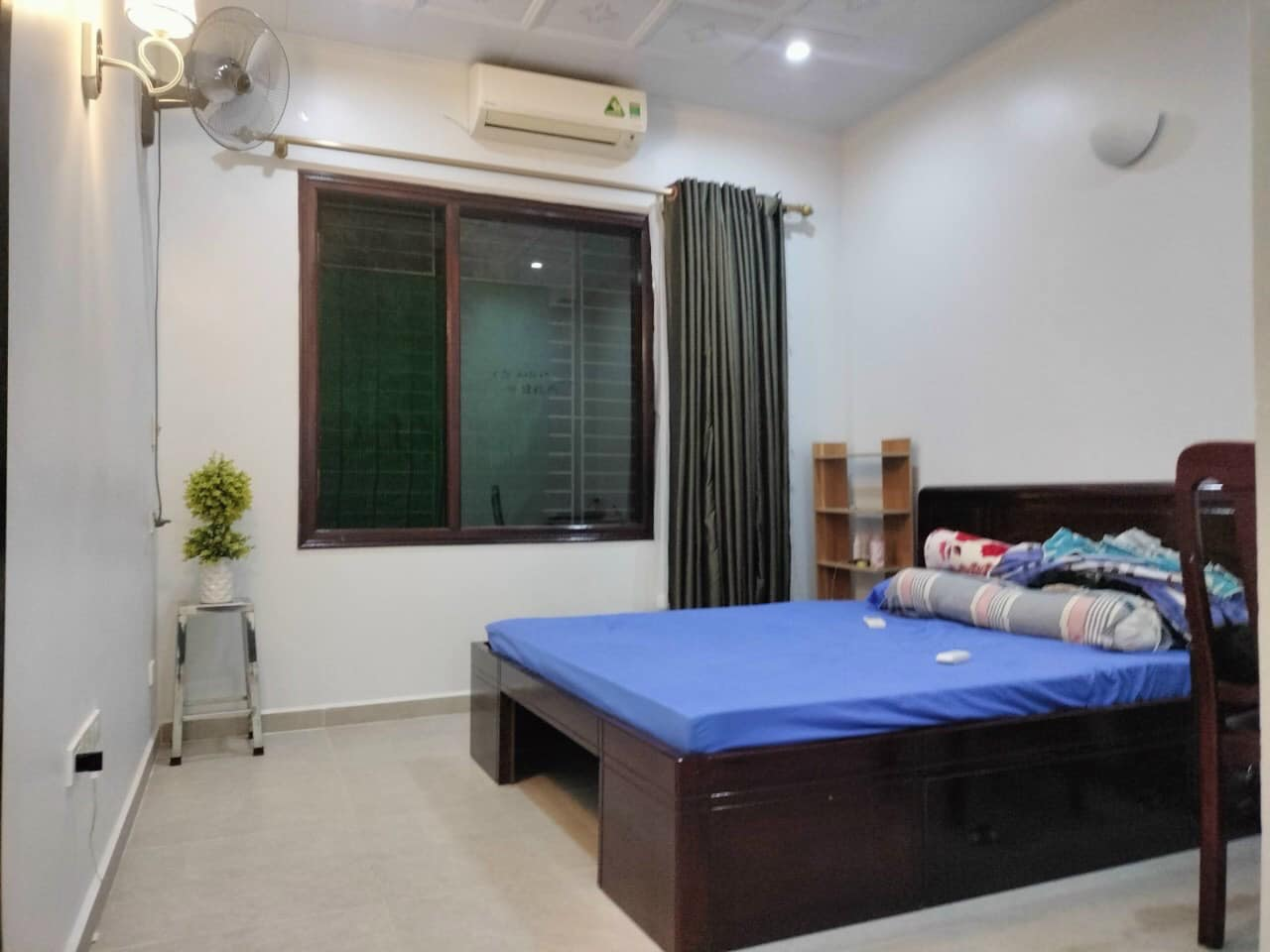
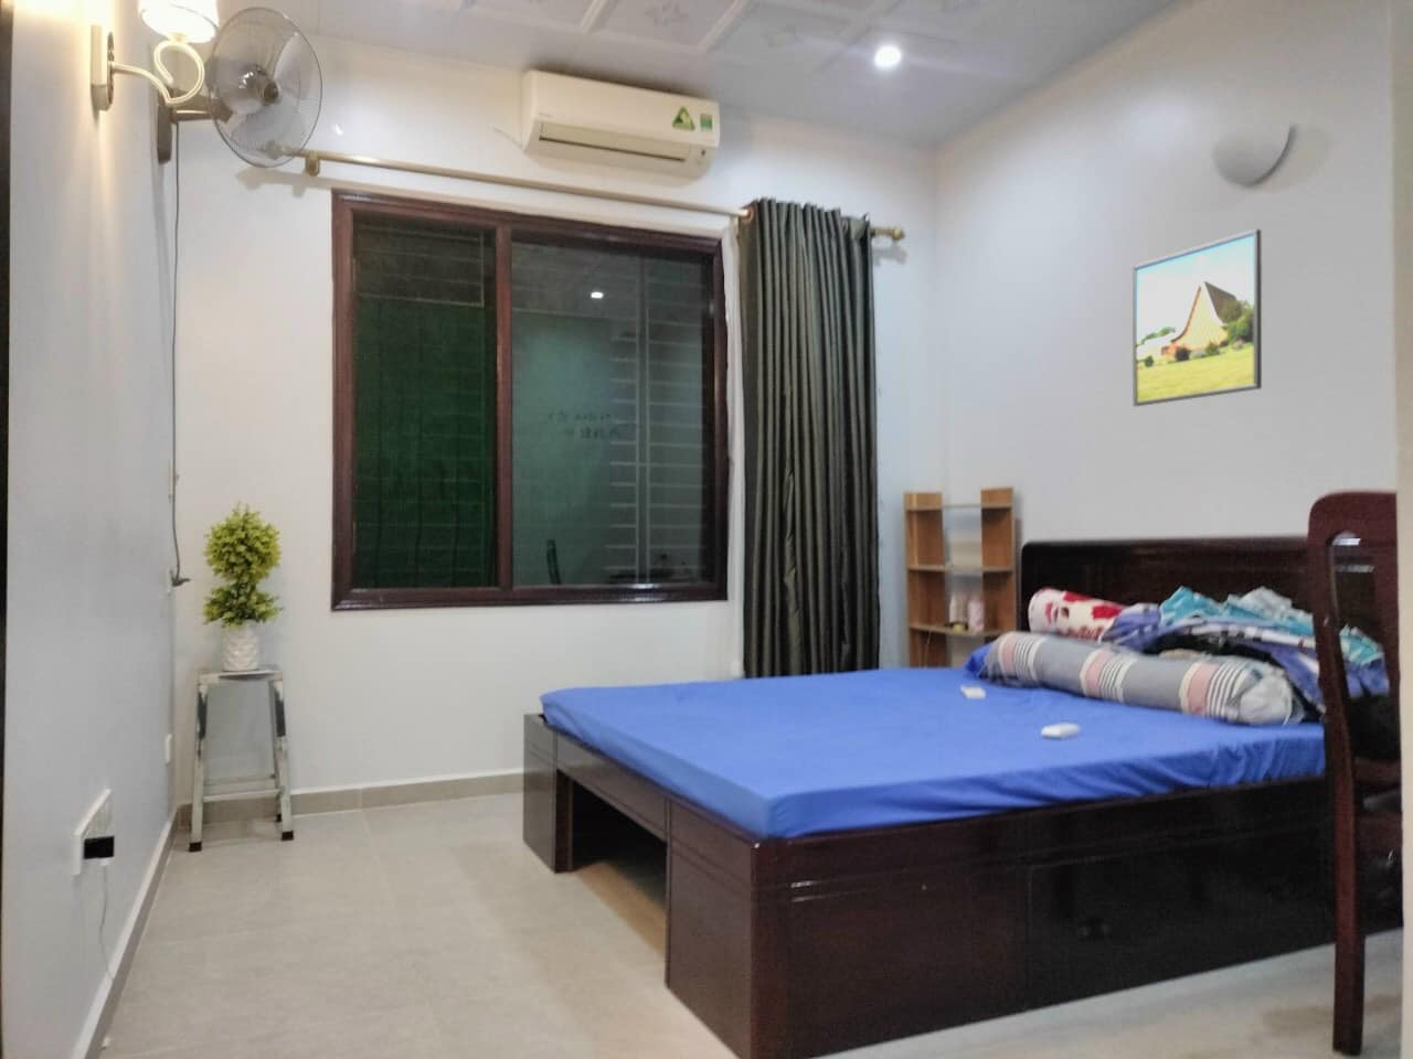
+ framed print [1132,228,1263,407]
